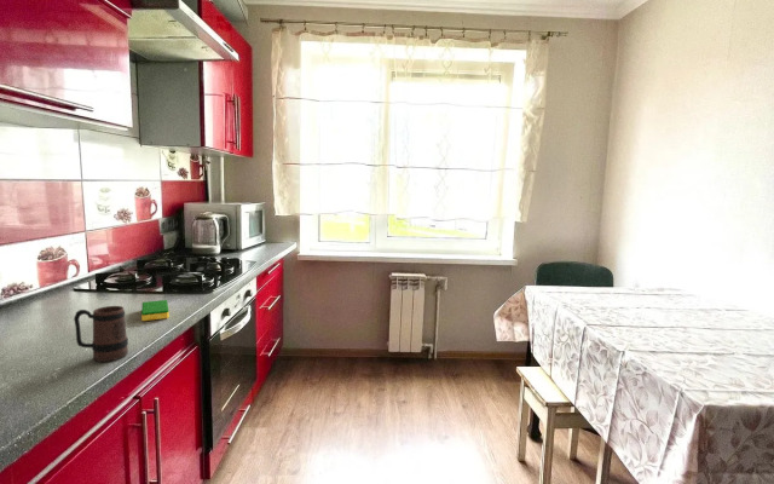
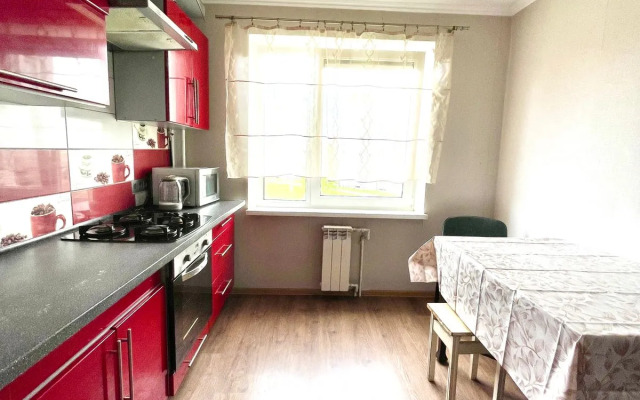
- mug [73,305,129,363]
- dish sponge [140,299,171,322]
